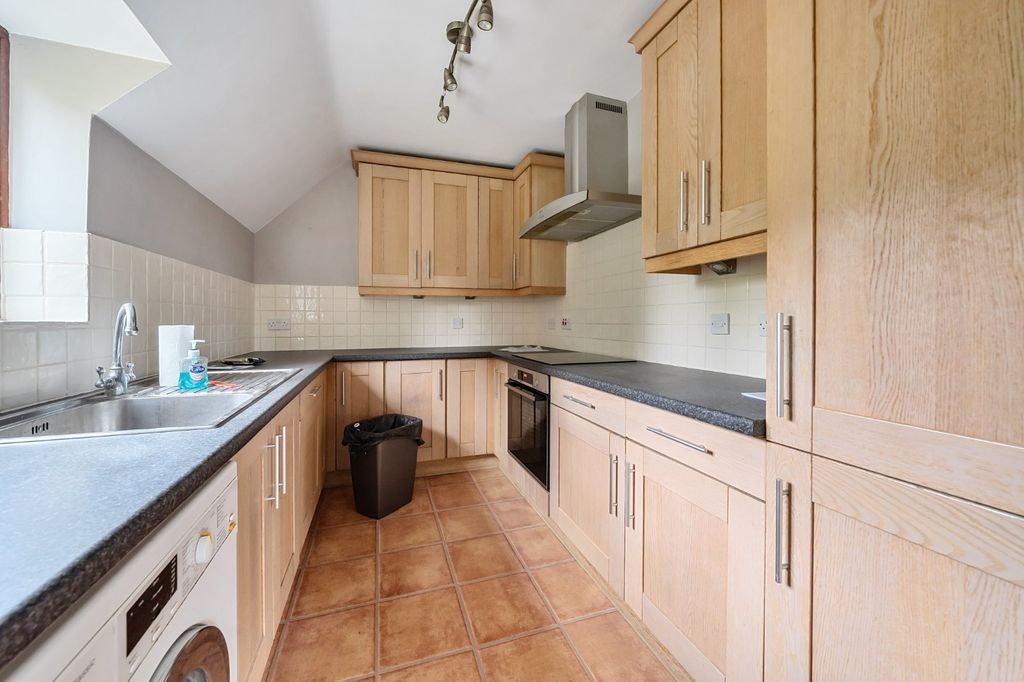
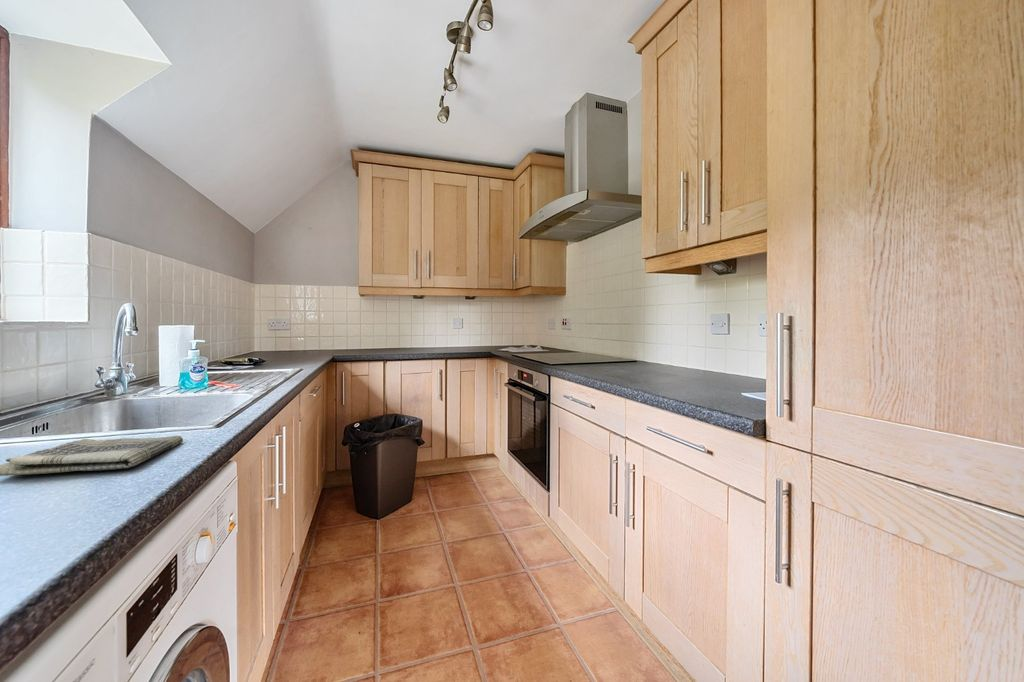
+ dish towel [0,435,184,477]
